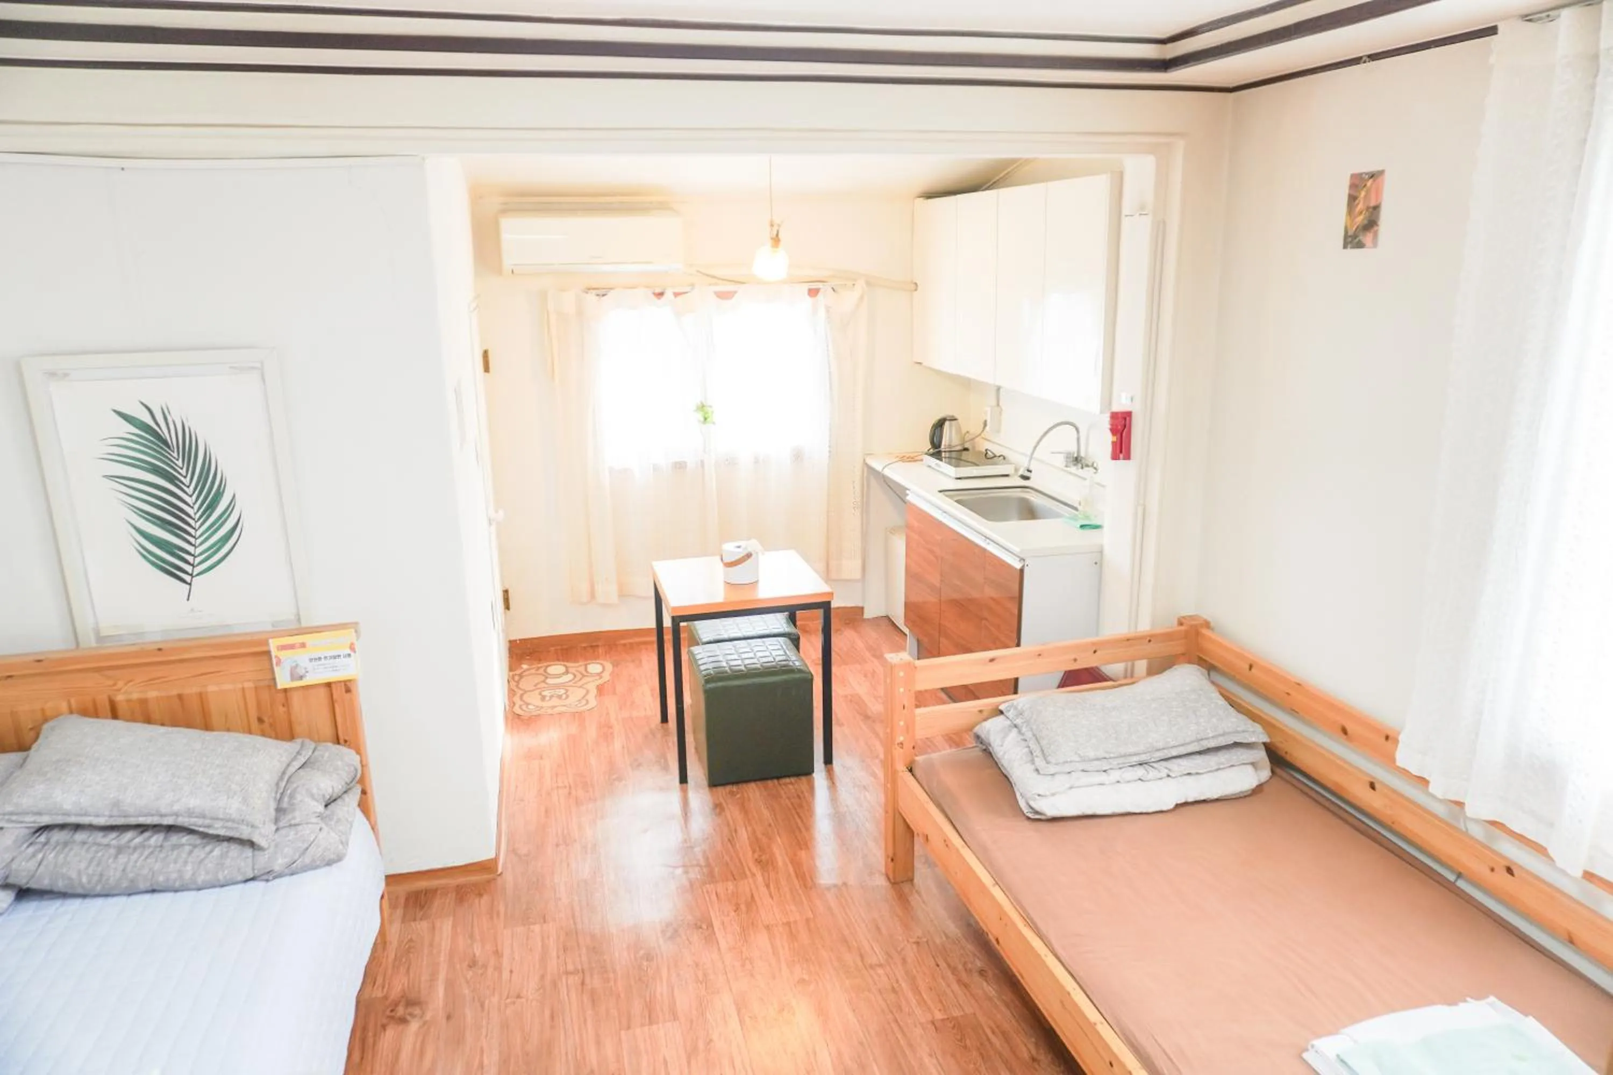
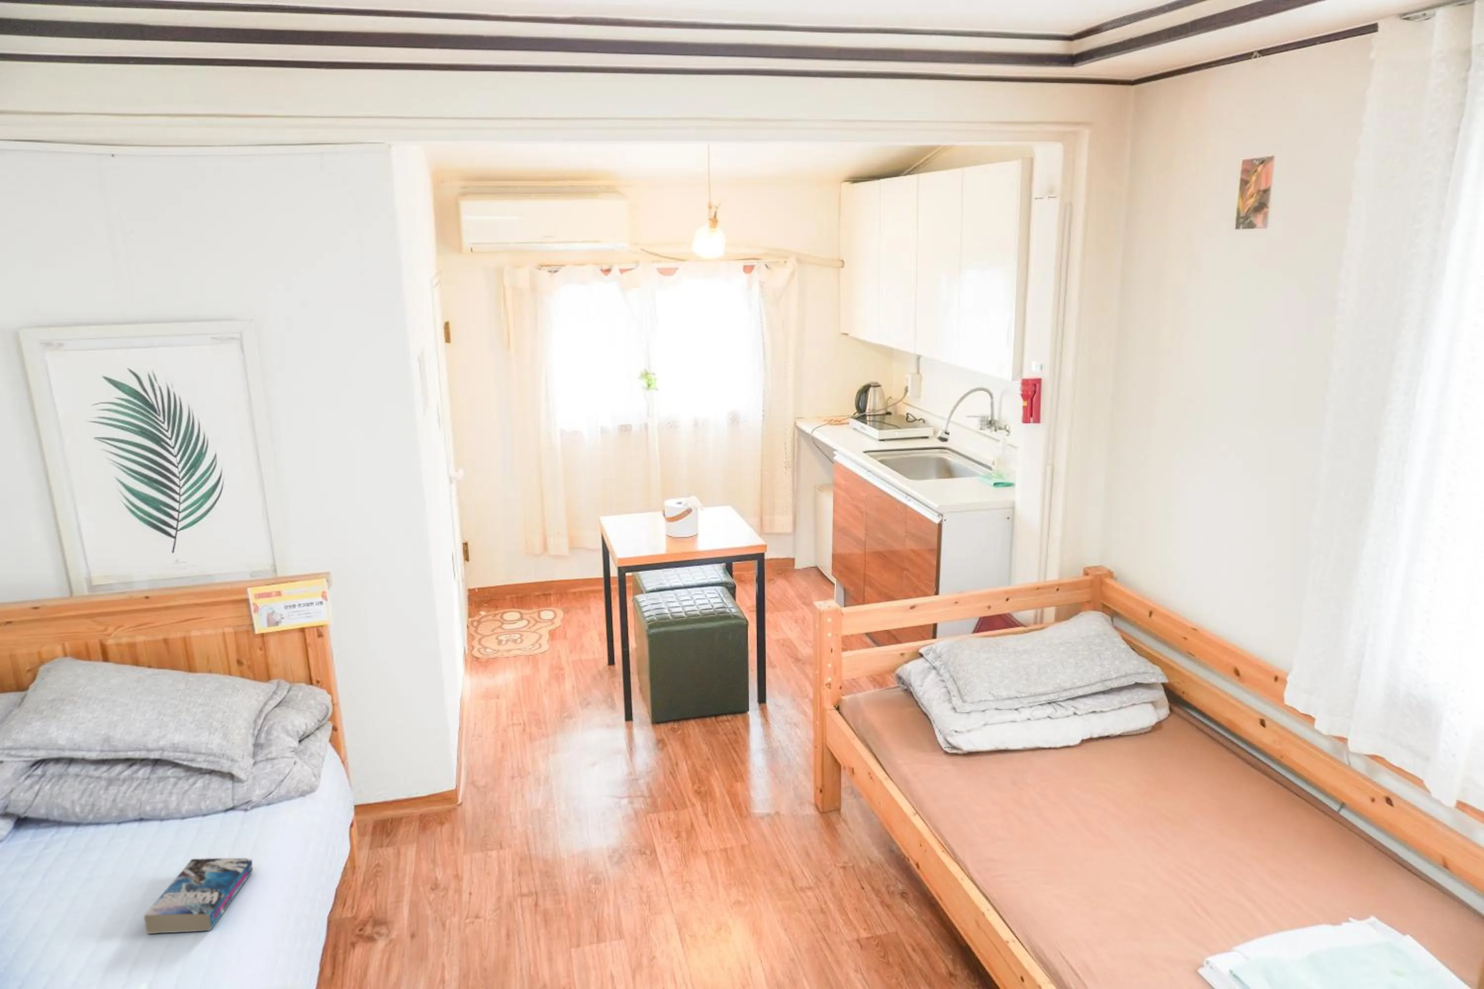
+ book [144,858,253,934]
